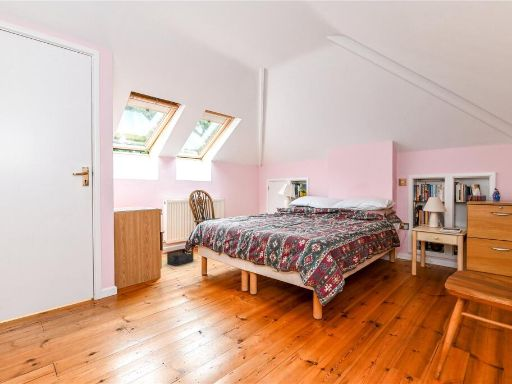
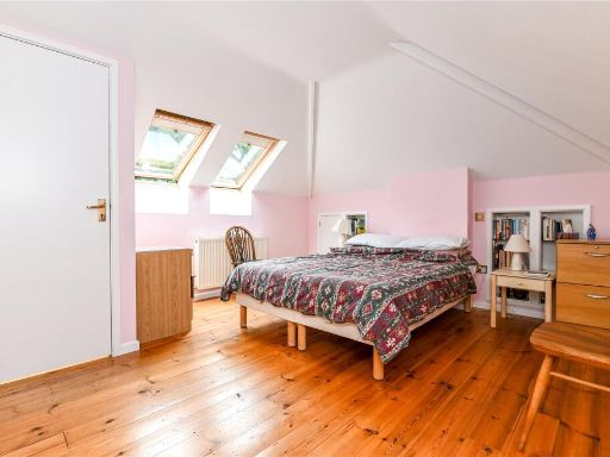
- storage bin [166,248,194,267]
